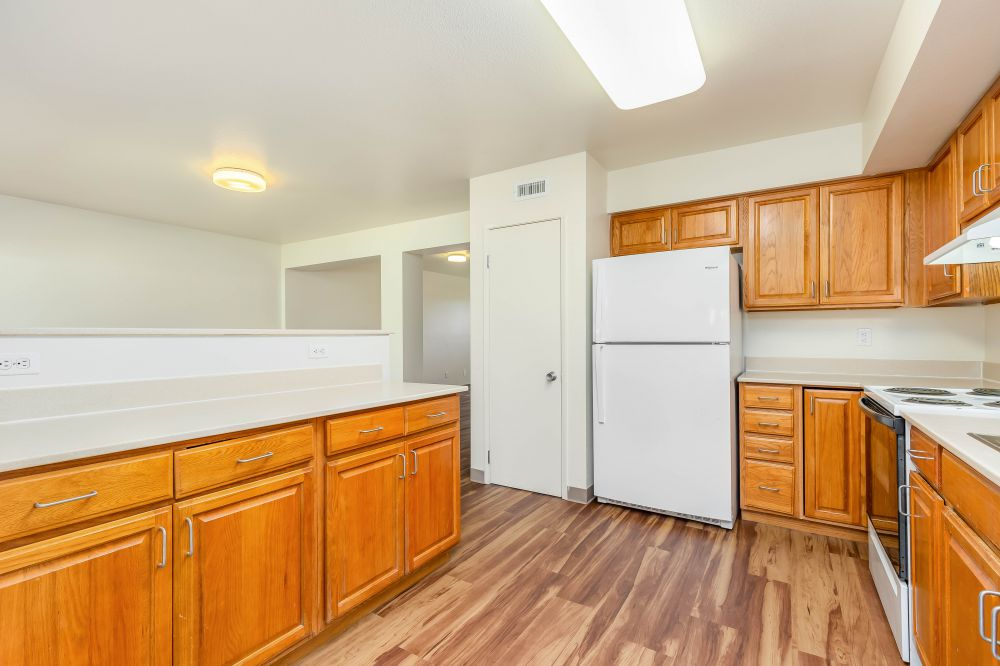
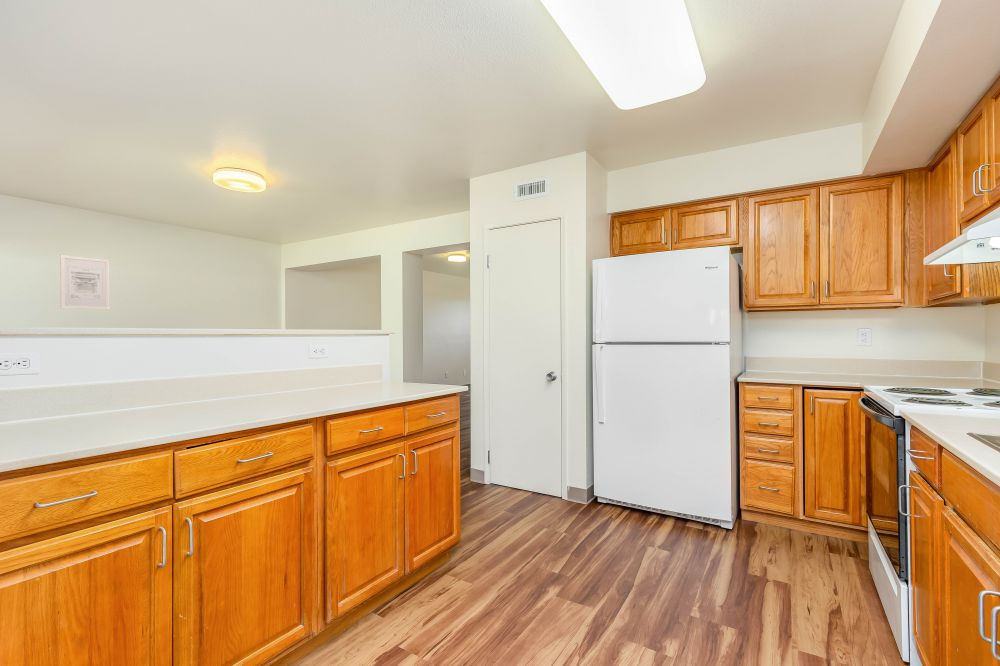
+ wall art [60,254,111,311]
